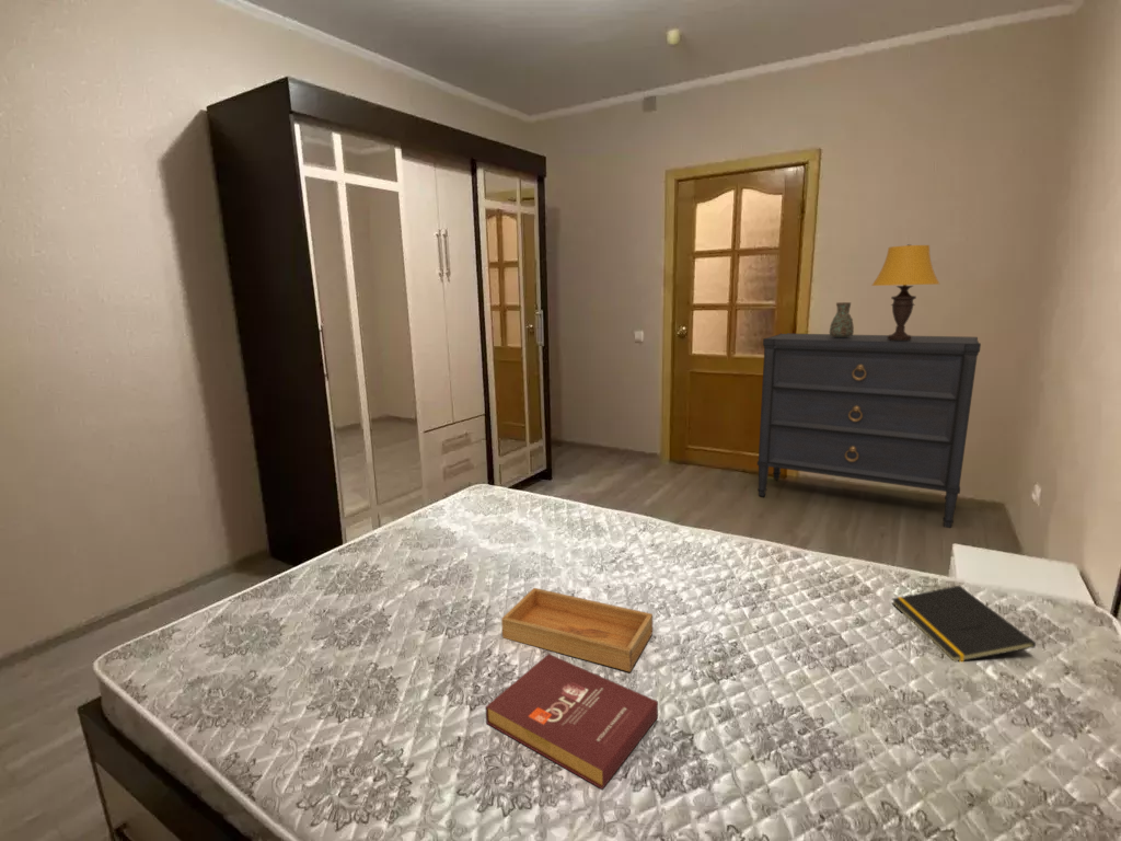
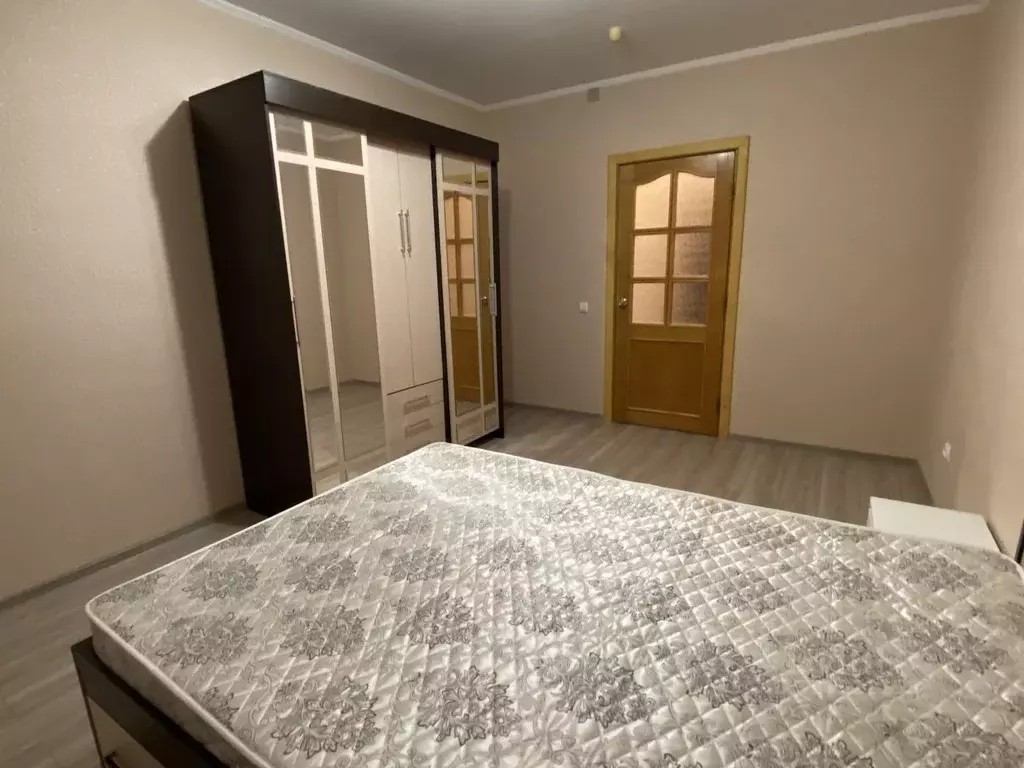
- decorative vase [829,301,855,337]
- book [484,653,659,791]
- notepad [891,585,1037,663]
- table lamp [870,243,940,341]
- tray [500,587,654,673]
- dresser [756,333,982,529]
